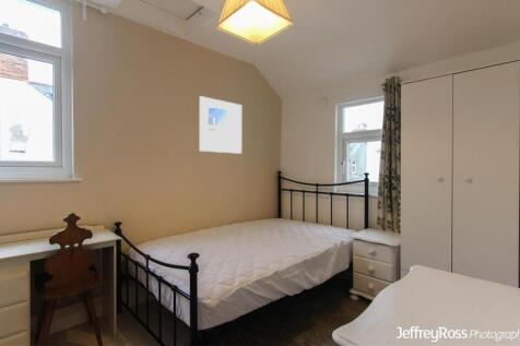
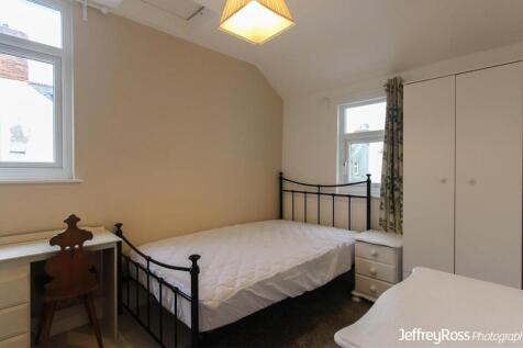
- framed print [199,95,243,155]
